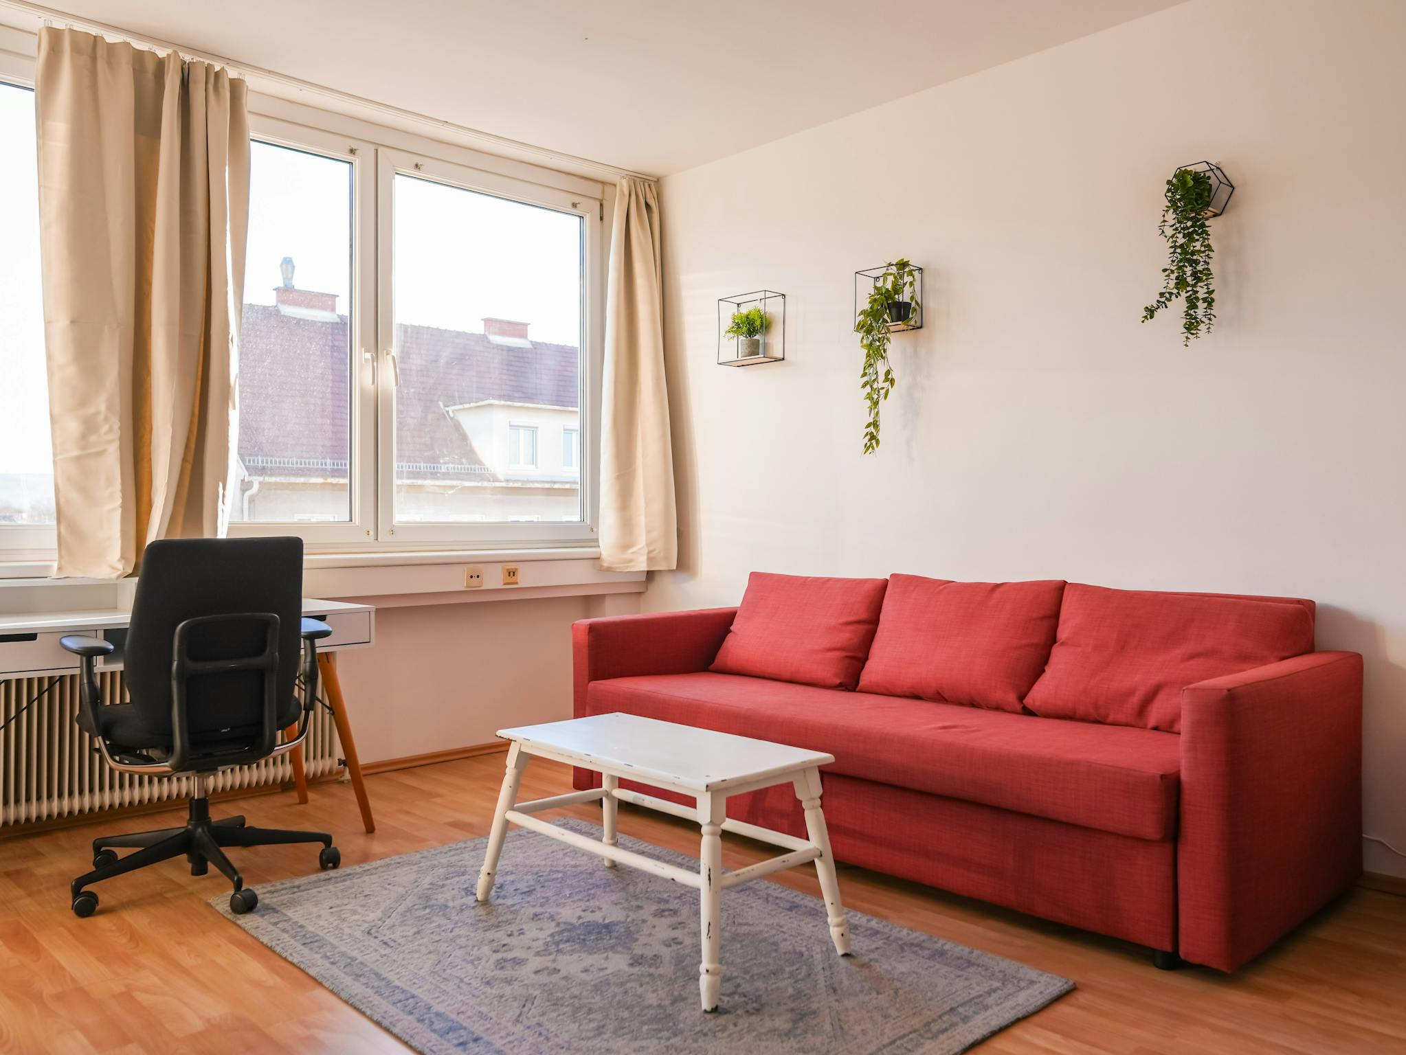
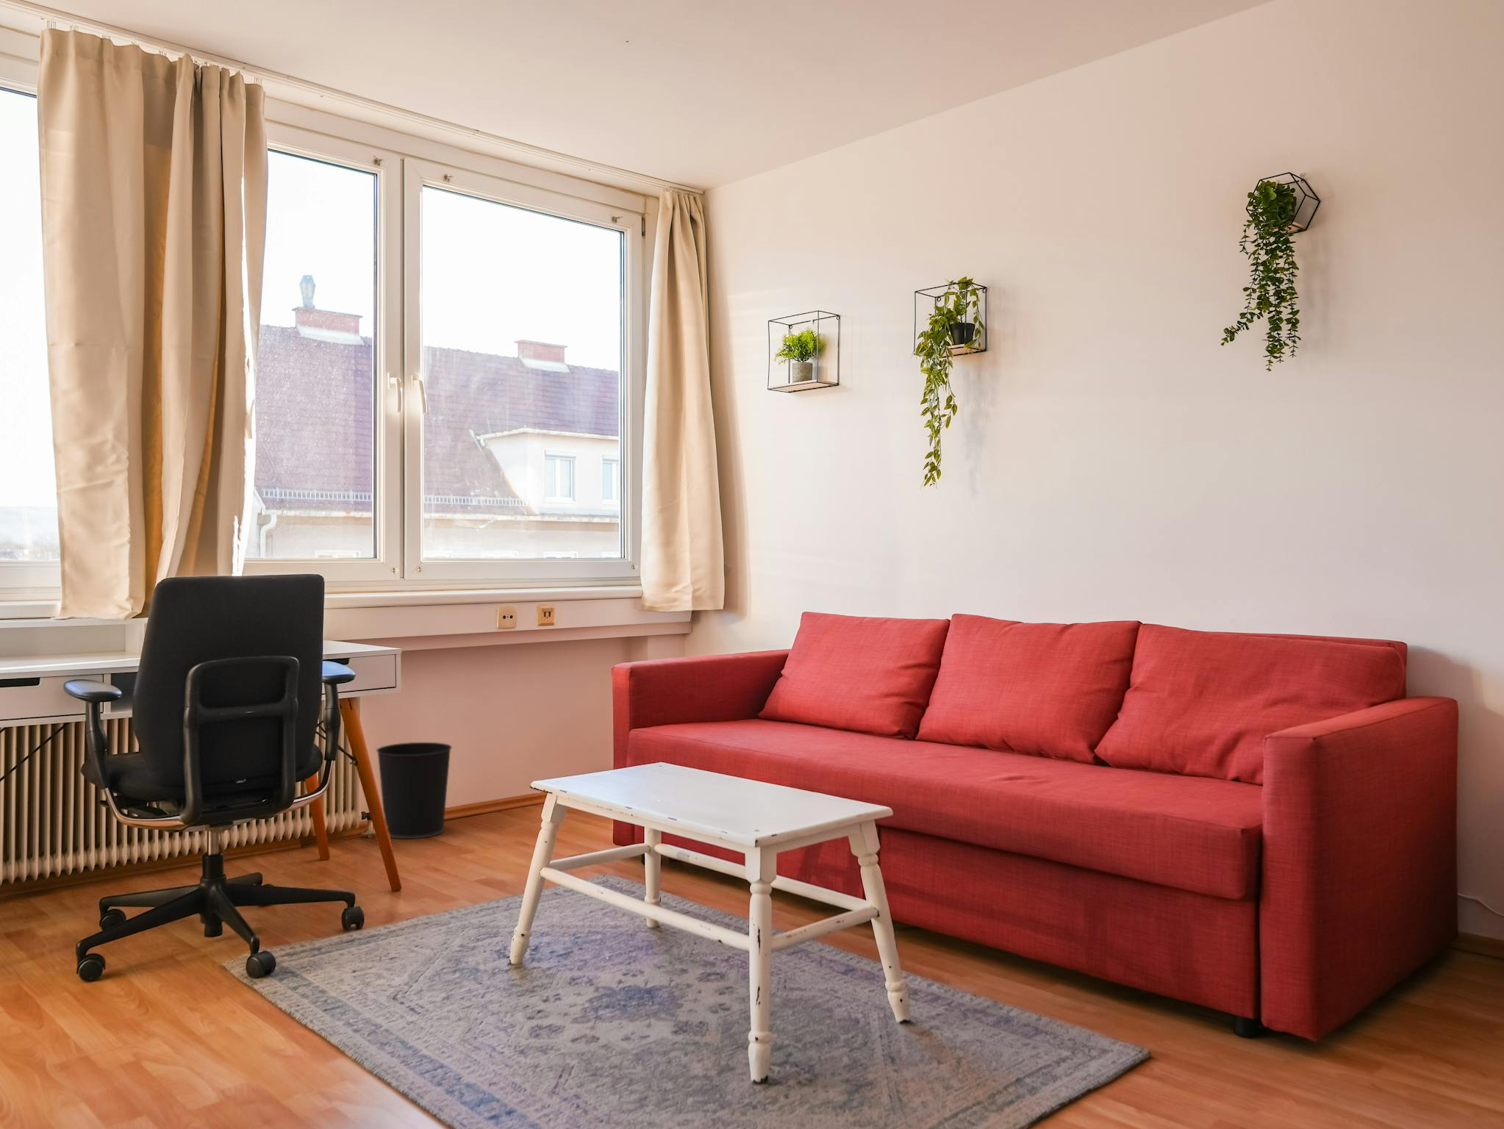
+ wastebasket [376,741,453,840]
